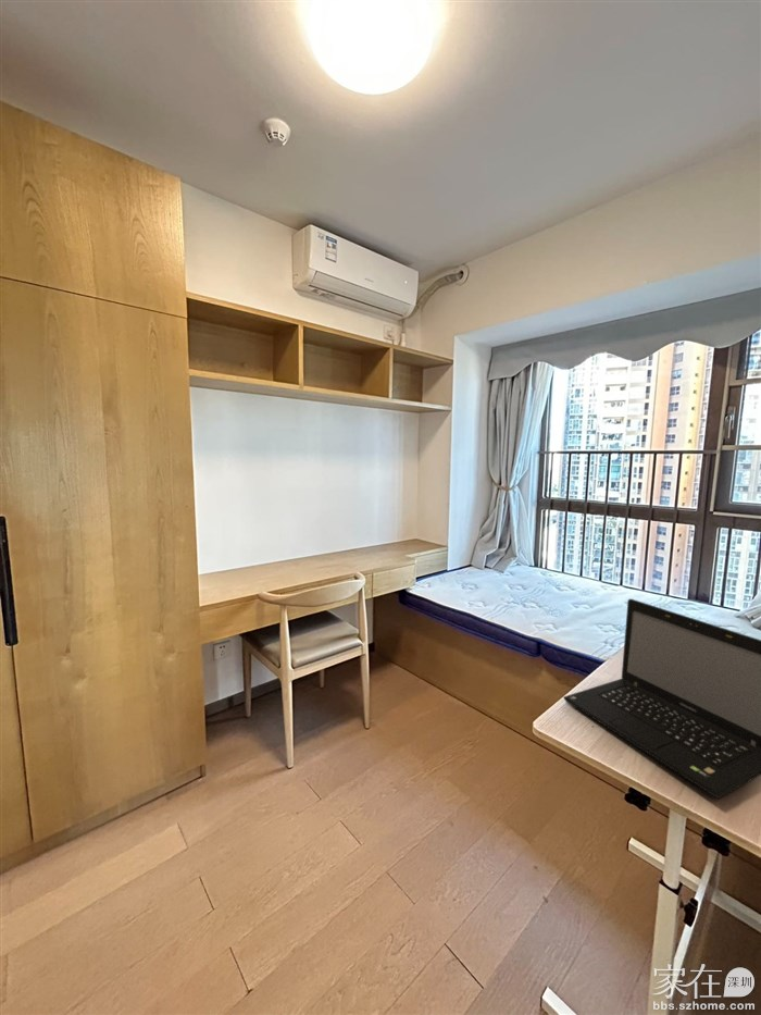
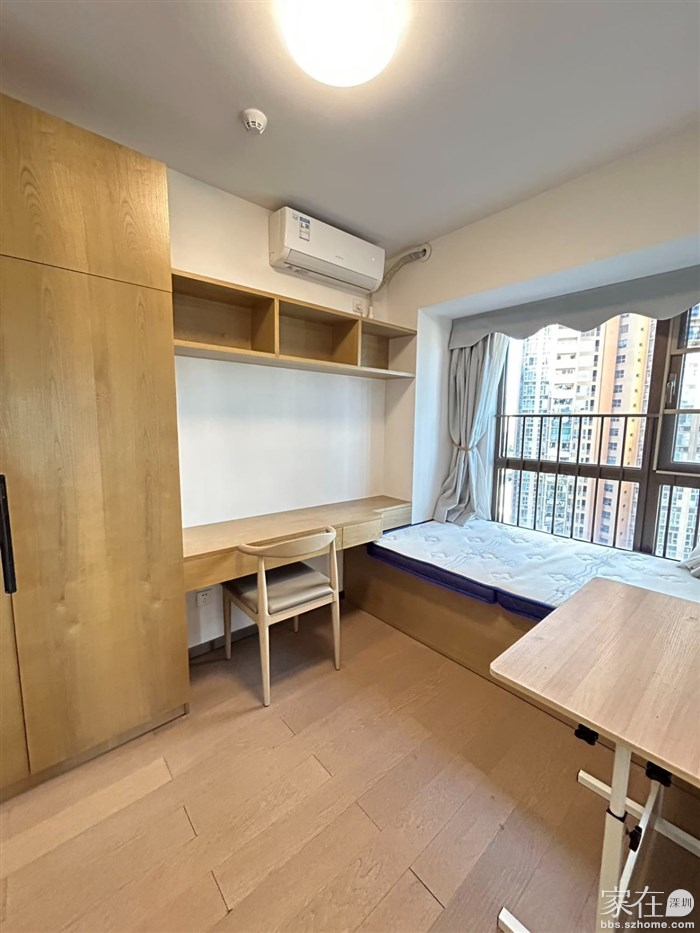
- laptop [563,597,761,800]
